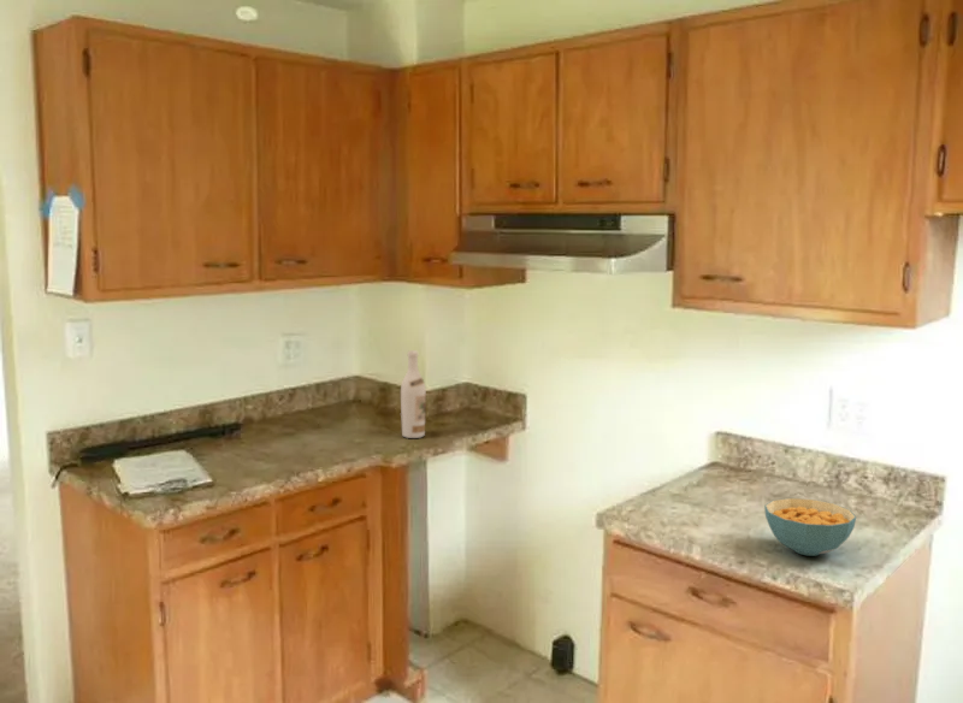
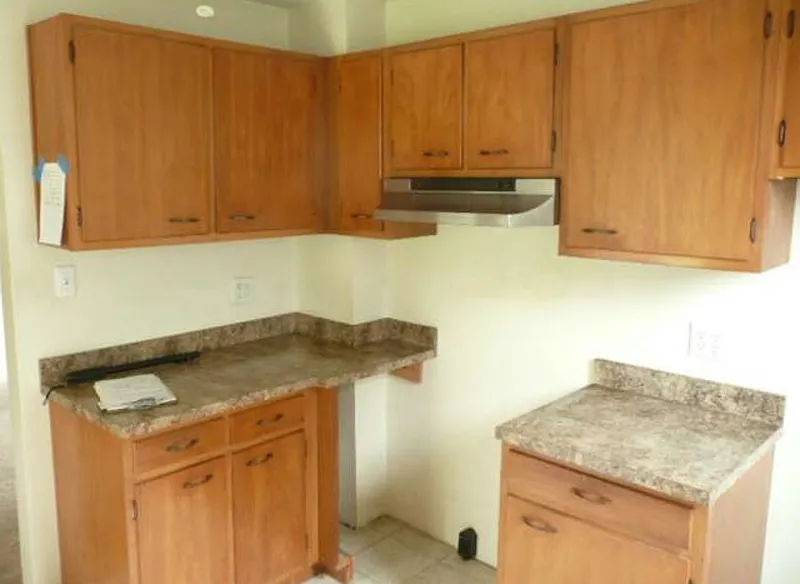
- cereal bowl [763,497,857,557]
- wine bottle [400,349,427,439]
